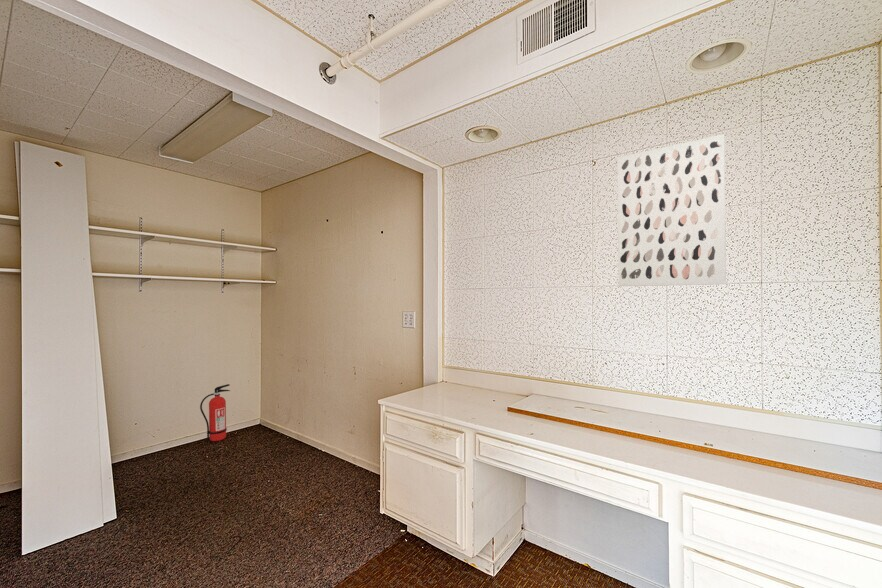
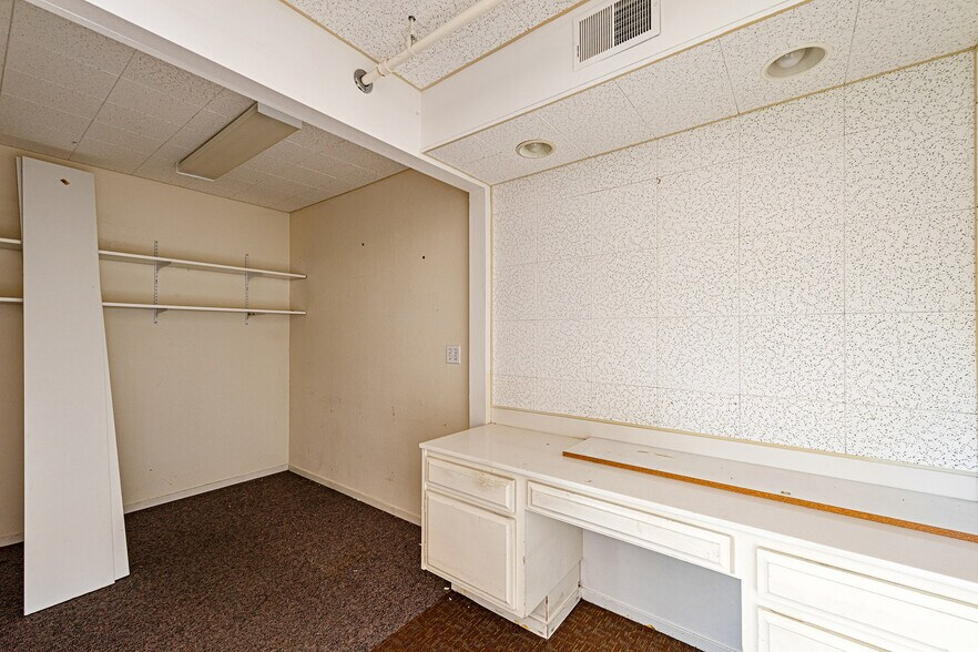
- fire extinguisher [199,383,231,442]
- wall art [616,133,727,287]
